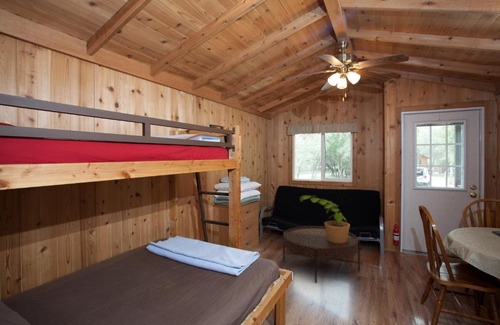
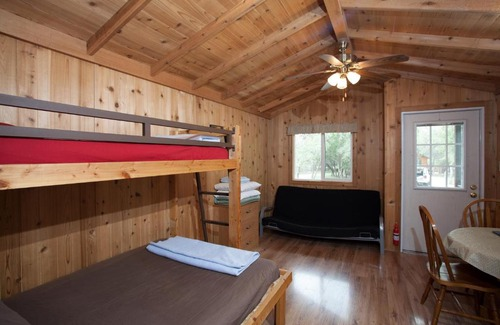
- potted plant [299,194,351,243]
- coffee table [282,225,361,284]
